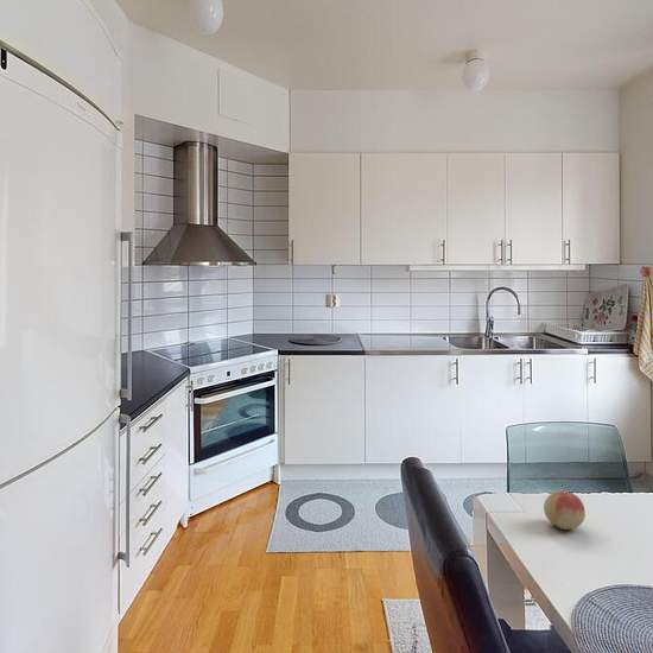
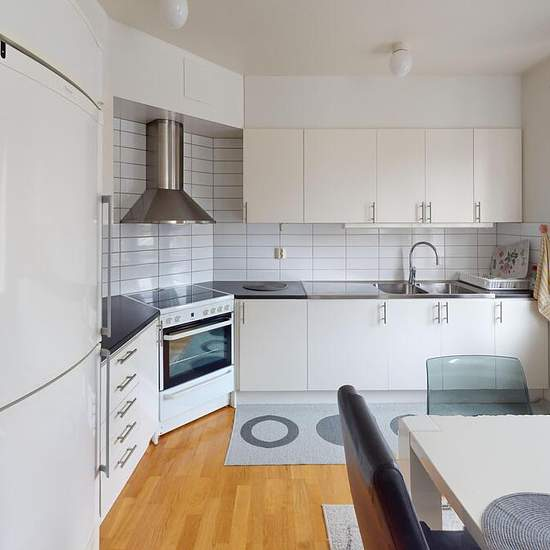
- fruit [543,490,587,531]
